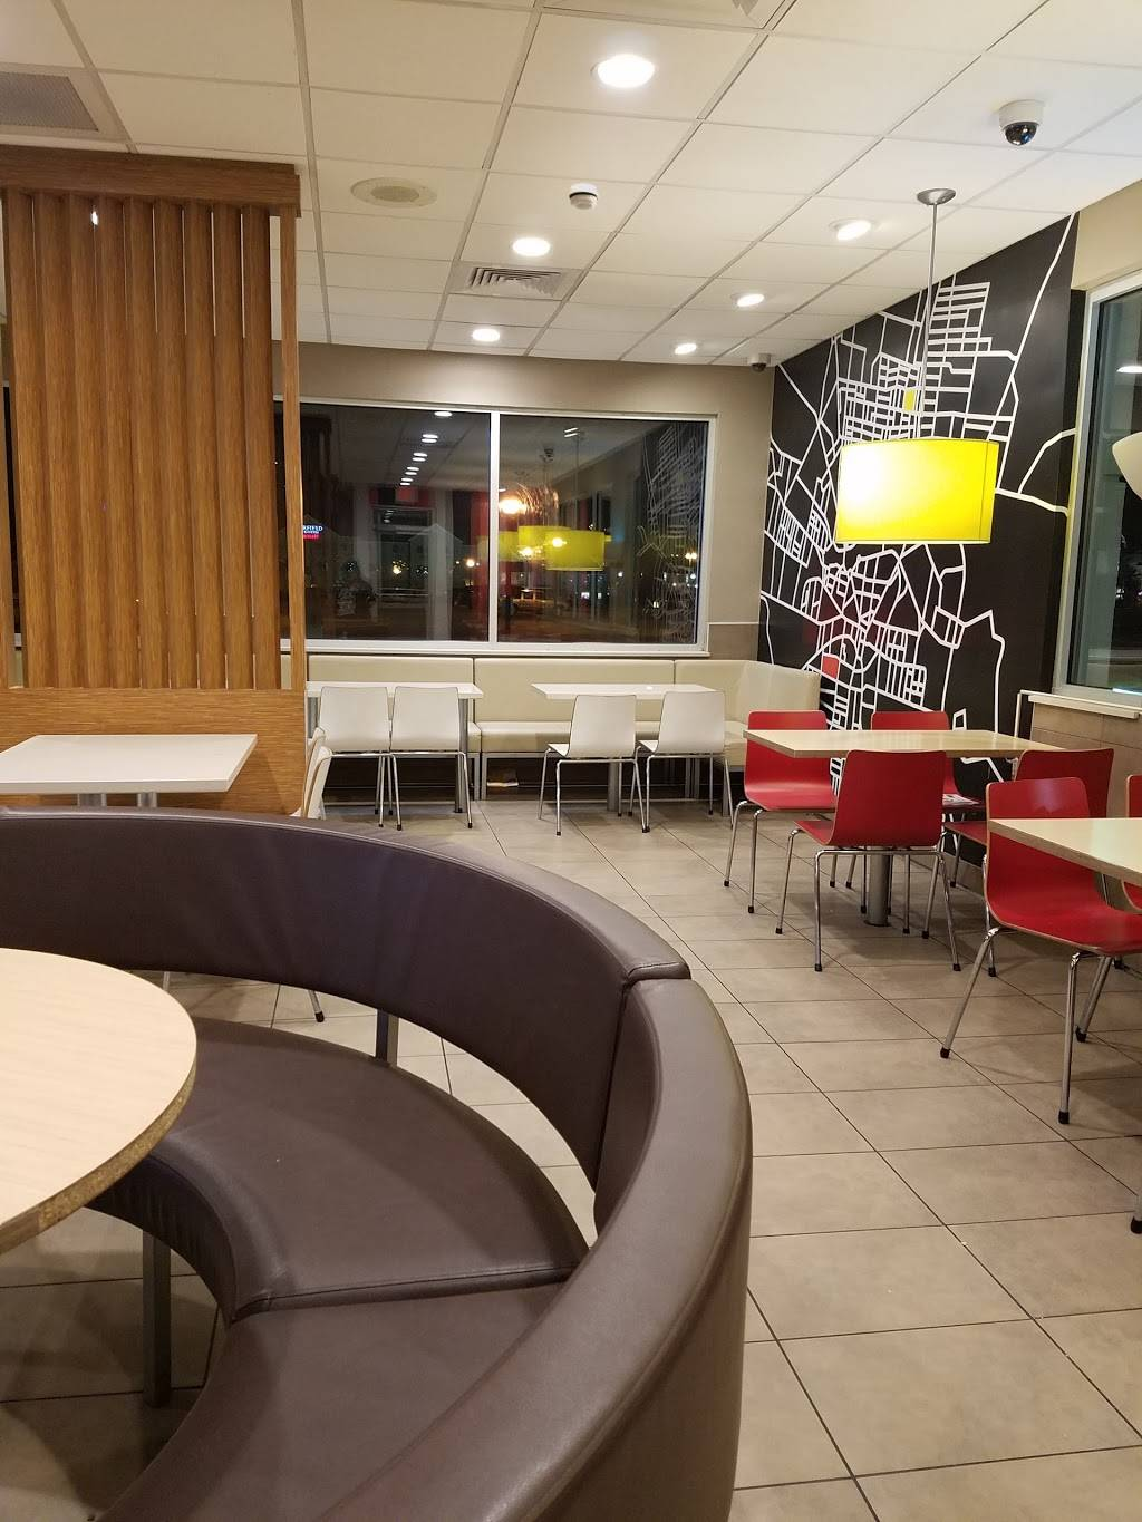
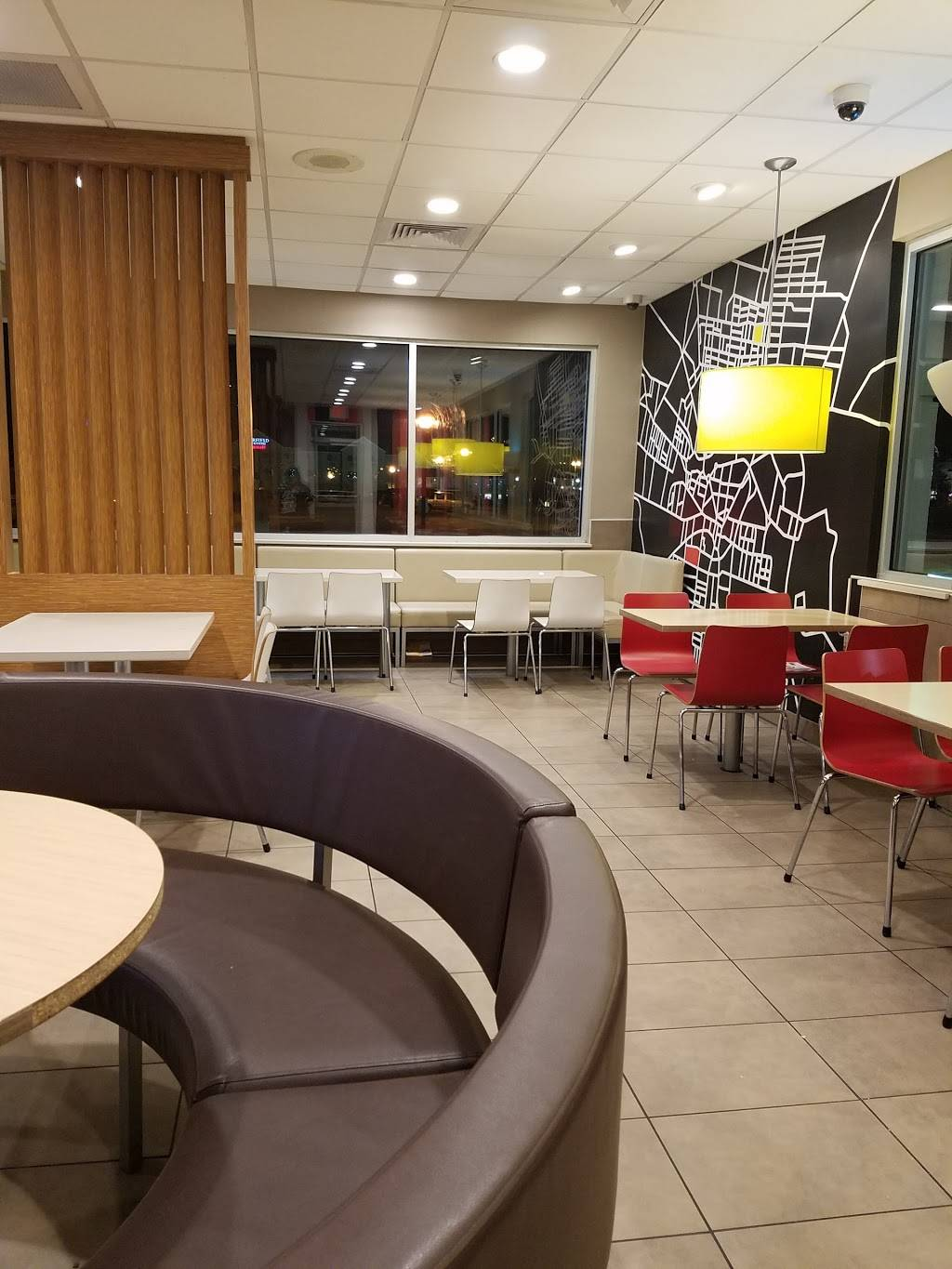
- smoke detector [567,182,599,211]
